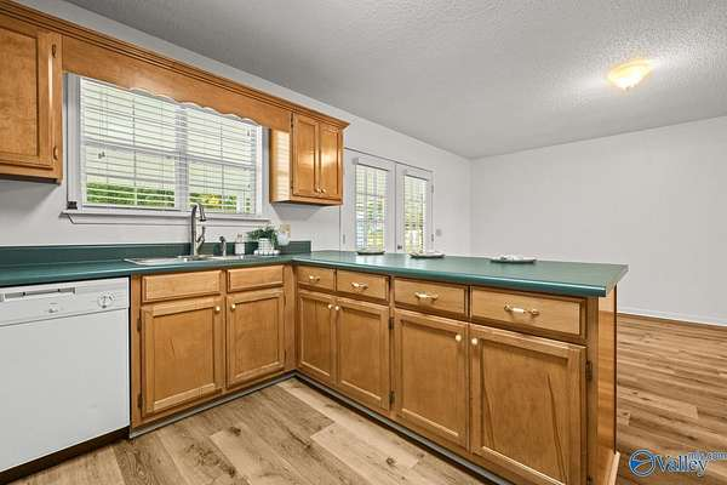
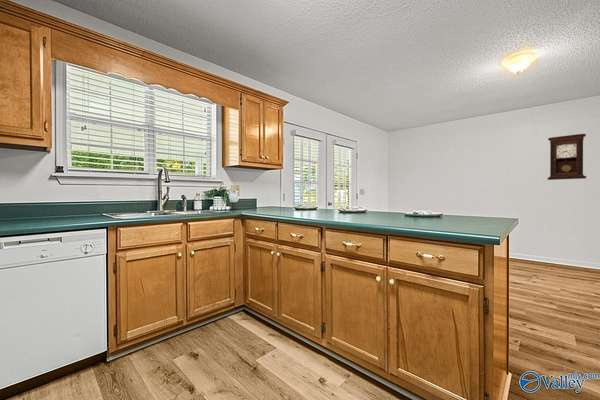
+ pendulum clock [547,133,587,181]
